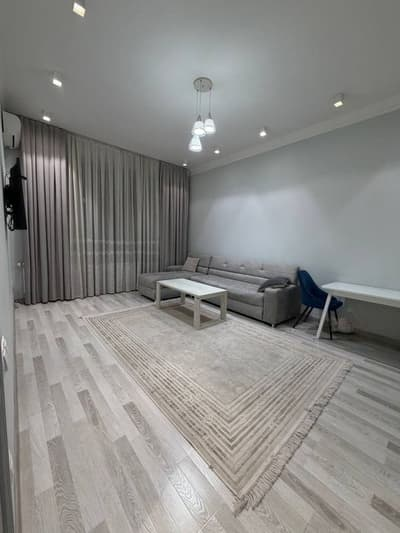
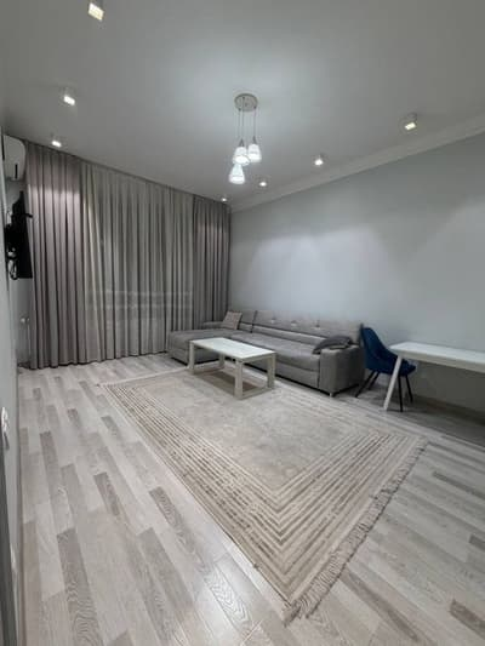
- plush toy [330,316,355,334]
